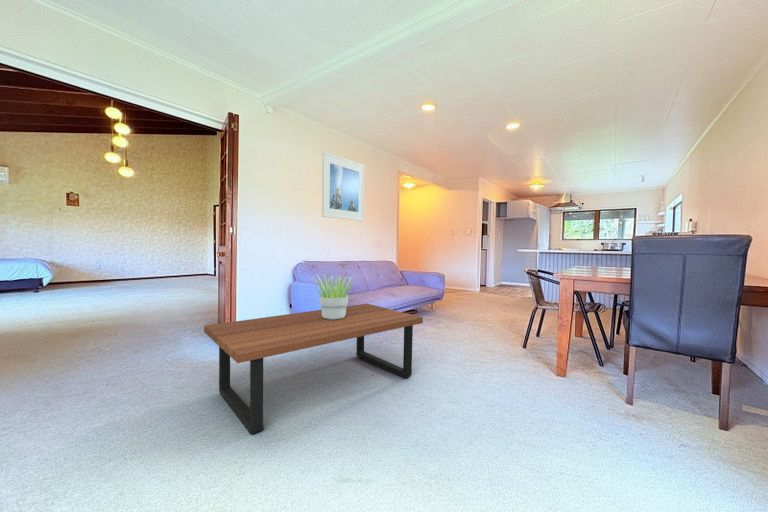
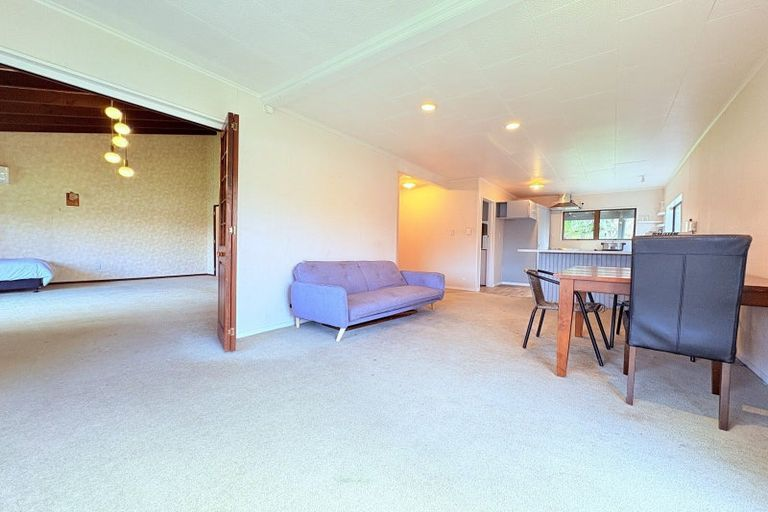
- coffee table [203,303,424,435]
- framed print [321,151,366,222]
- potted plant [311,274,357,320]
